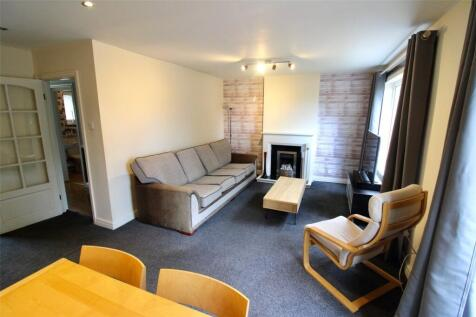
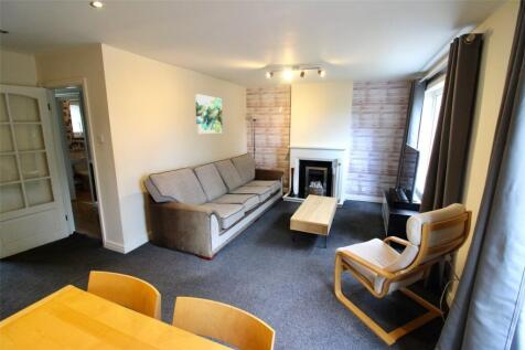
+ wall art [194,93,224,135]
